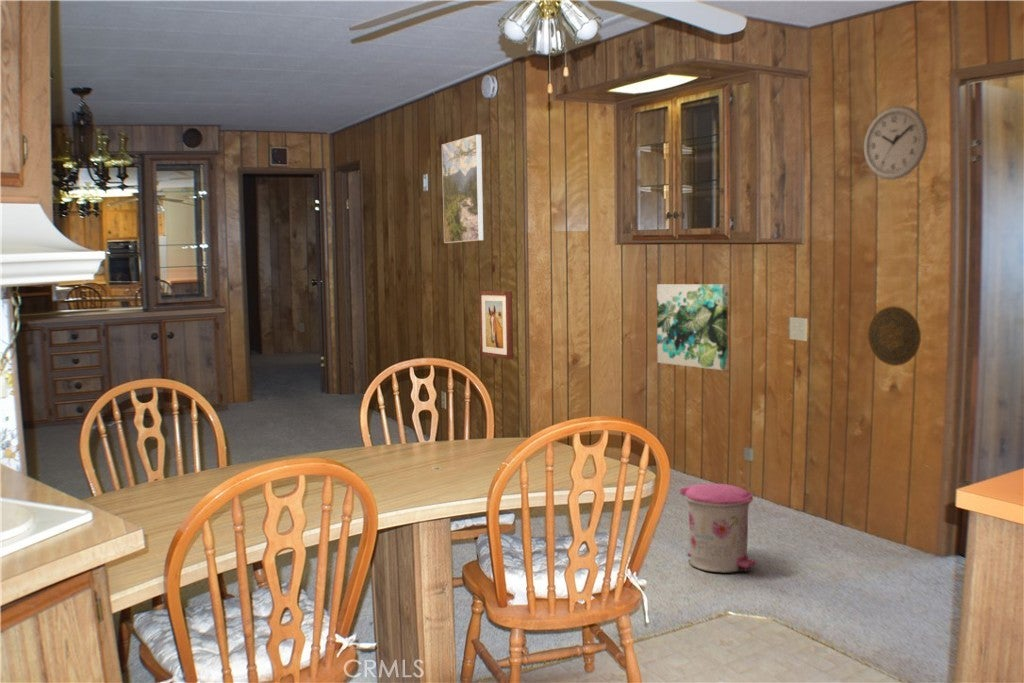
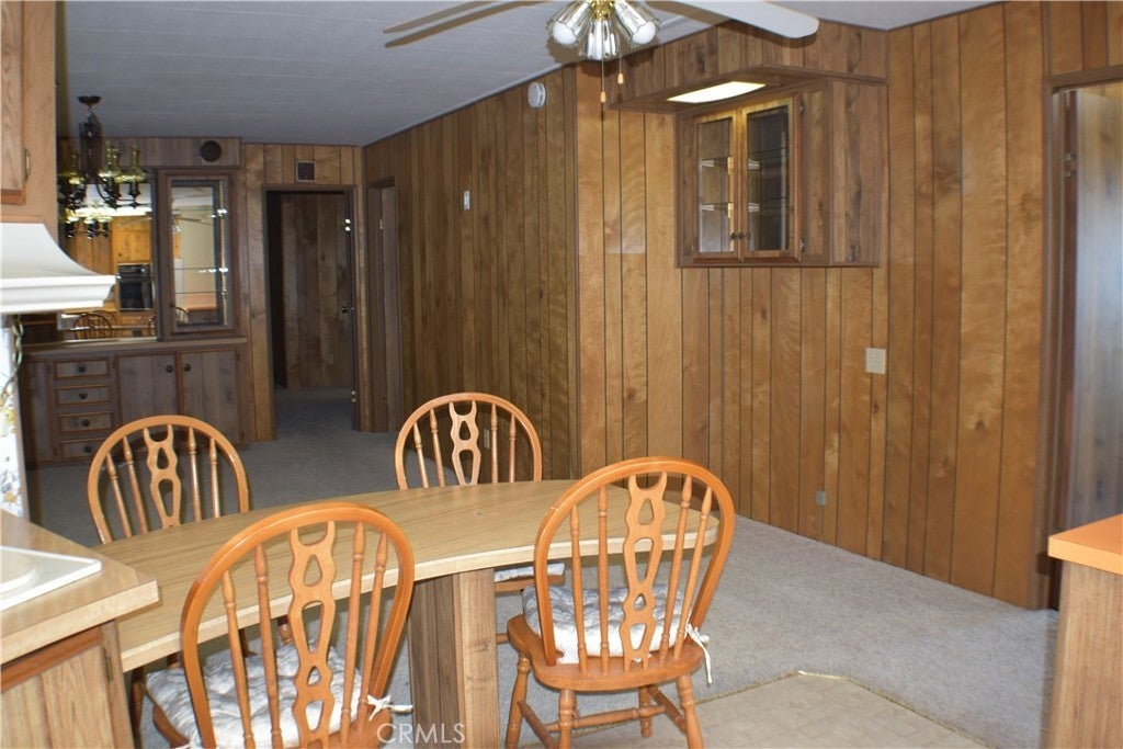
- trash can [678,483,758,574]
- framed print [441,134,484,244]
- wall art [656,283,729,371]
- wall art [478,290,514,360]
- decorative plate [867,305,922,367]
- wall clock [863,105,929,181]
